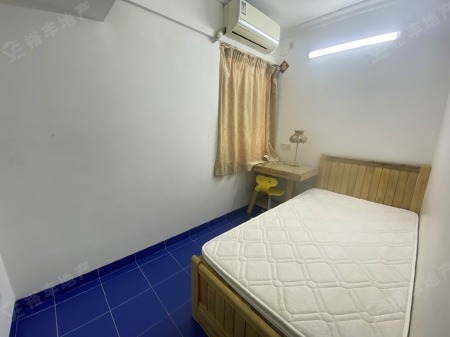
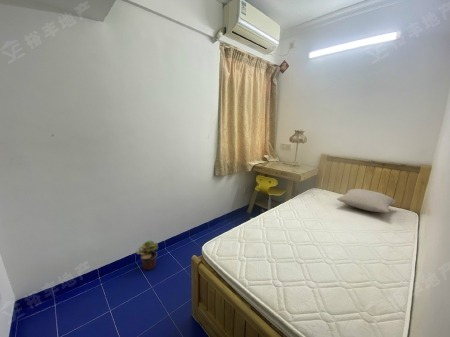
+ potted plant [135,240,159,271]
+ pillow [336,188,397,214]
